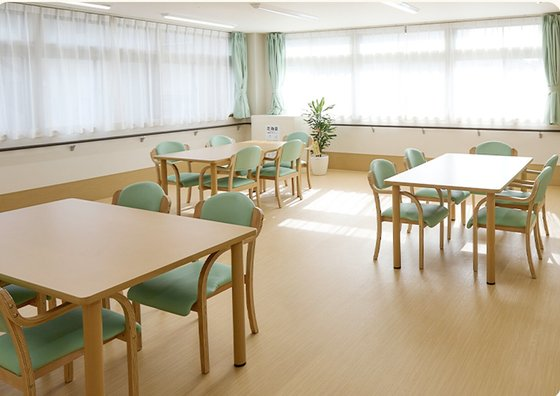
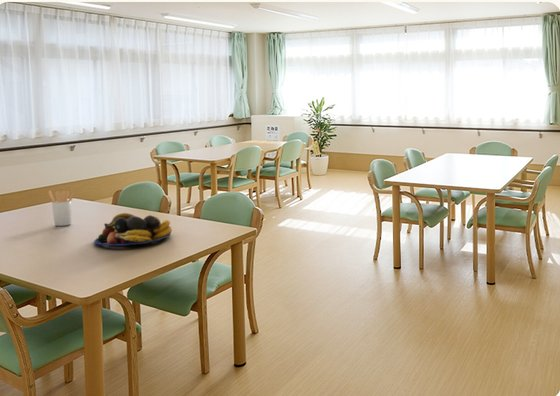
+ utensil holder [47,189,76,227]
+ fruit bowl [93,212,173,247]
